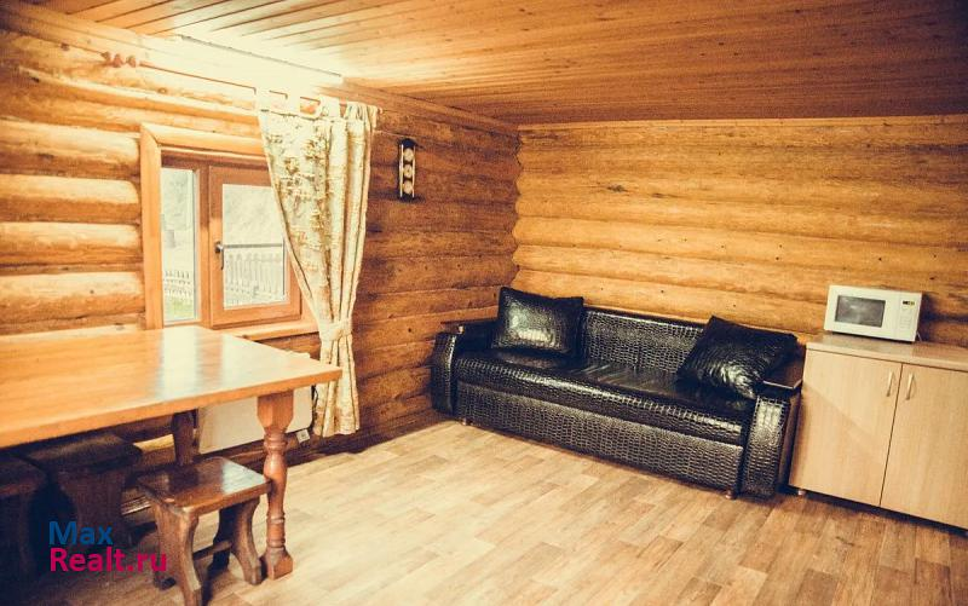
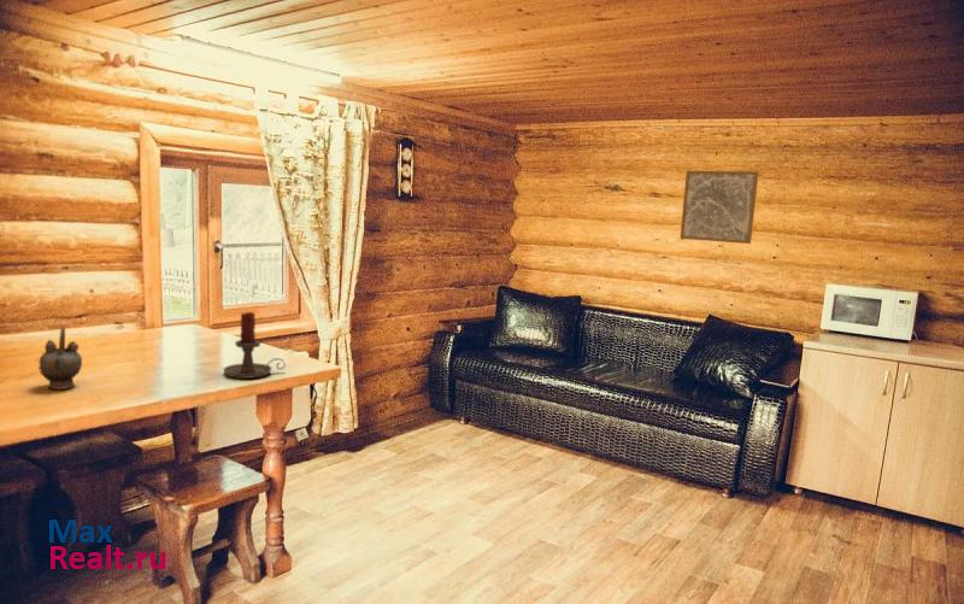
+ wall art [678,170,759,245]
+ teapot [37,324,83,391]
+ candle holder [222,311,287,380]
